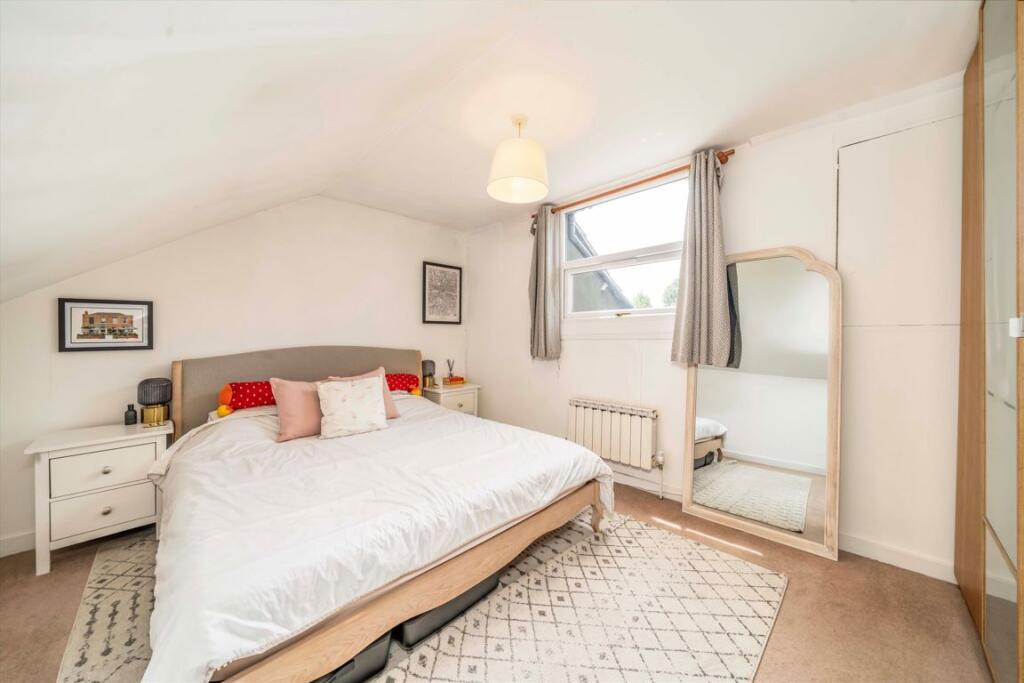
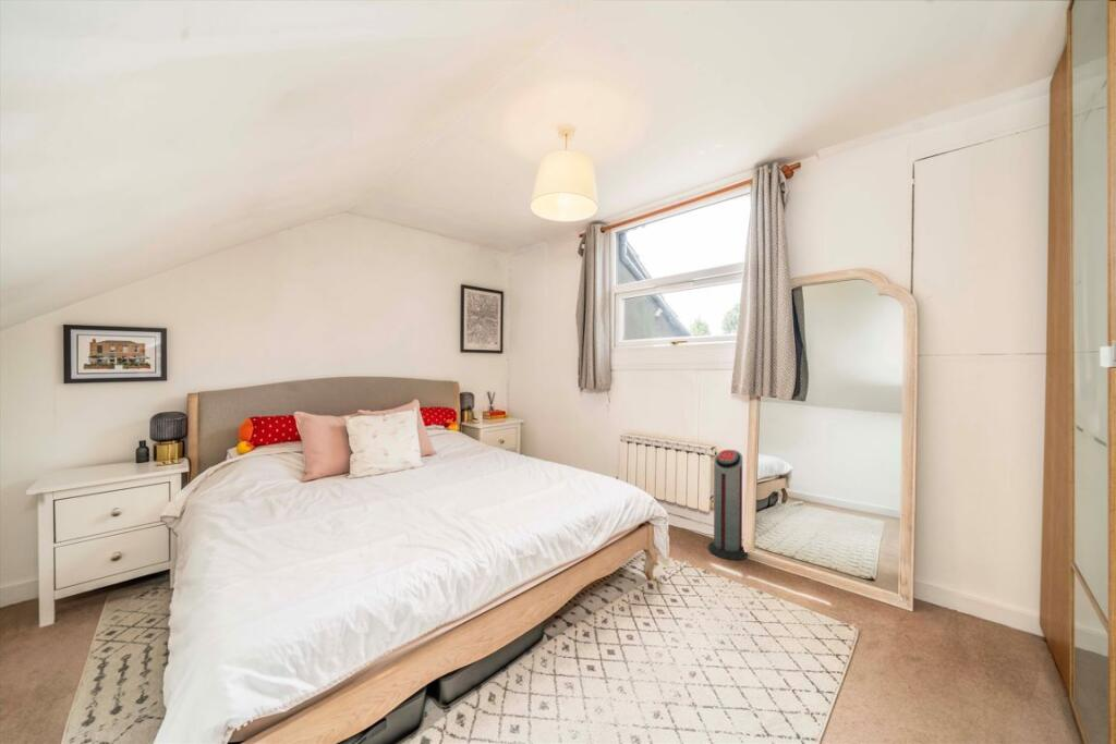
+ air purifier [707,449,749,561]
